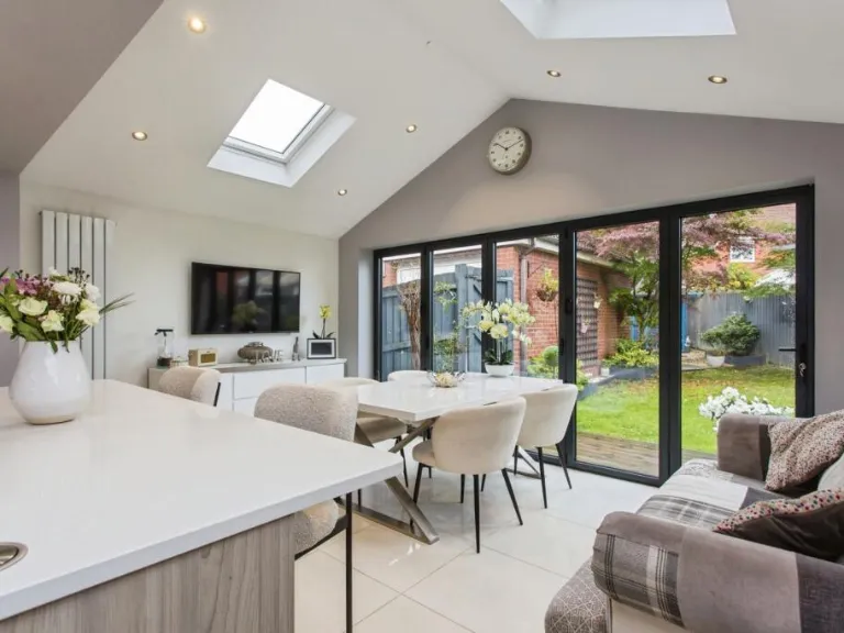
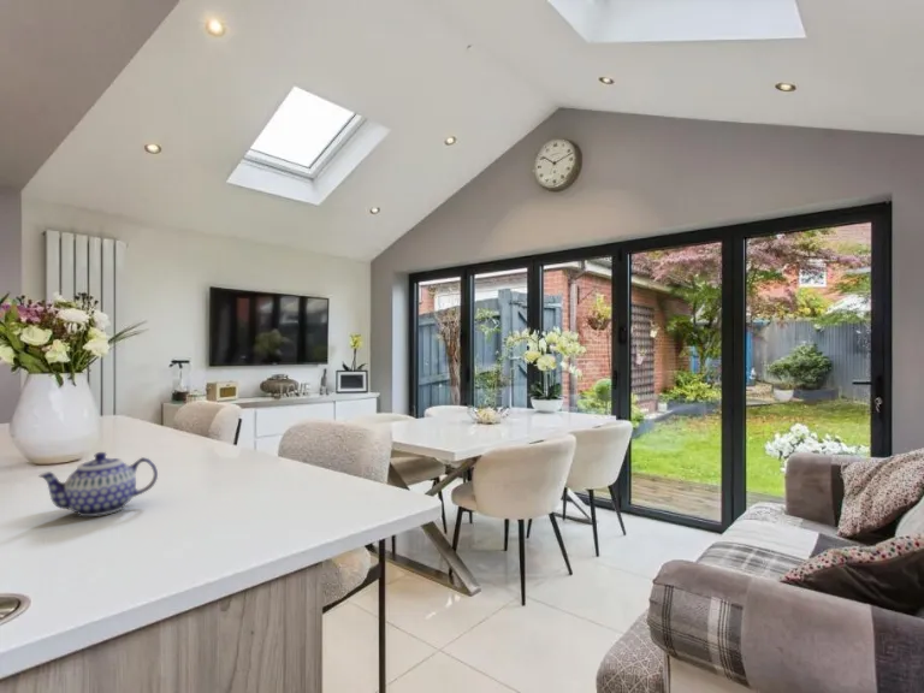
+ teapot [37,451,159,517]
